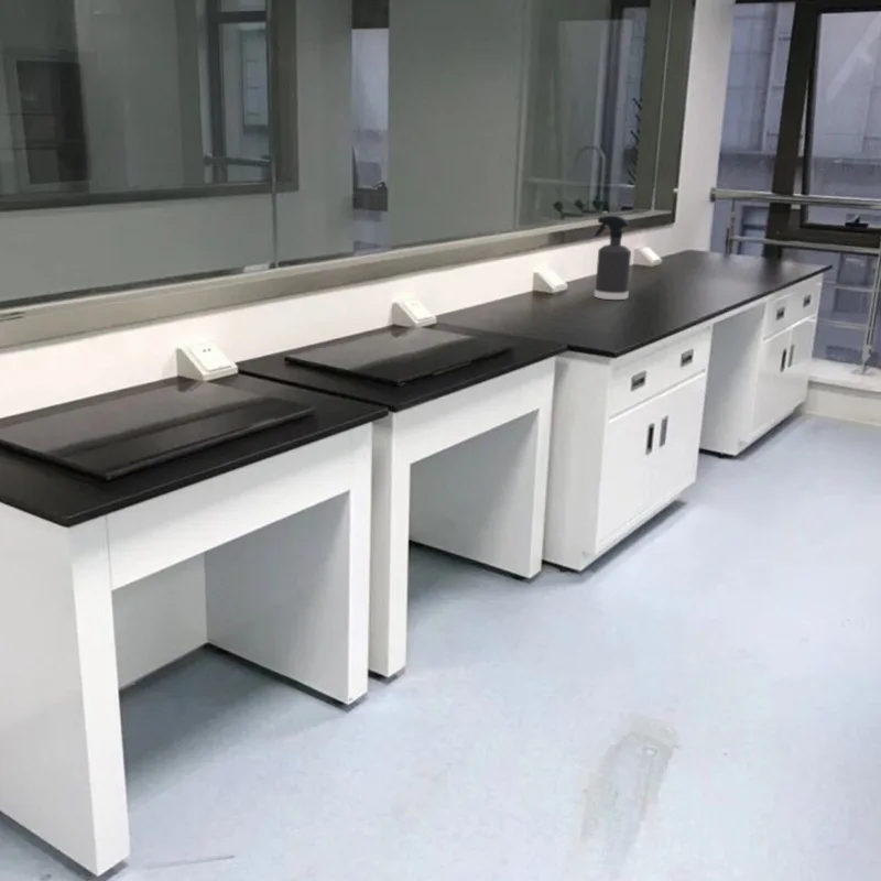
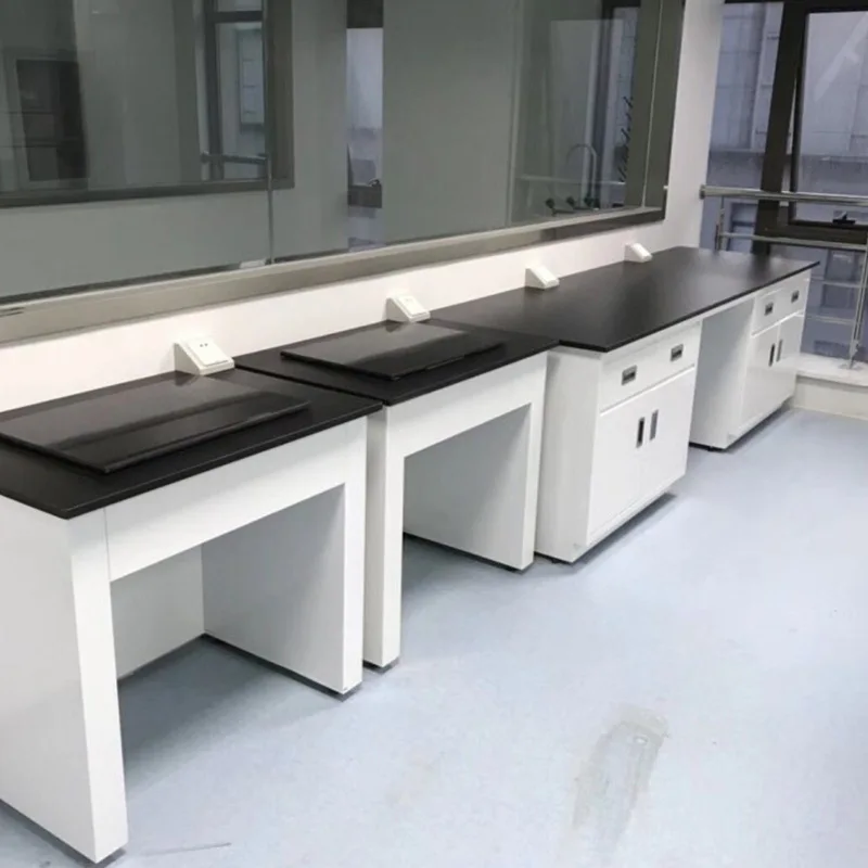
- spray bottle [592,215,632,301]
